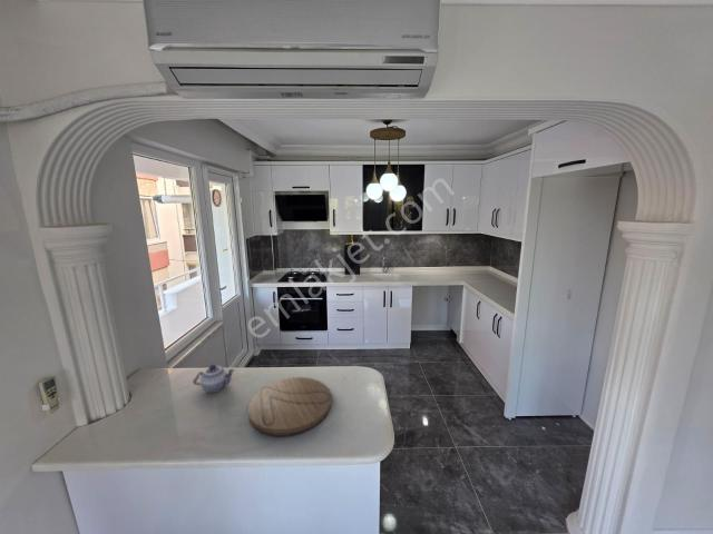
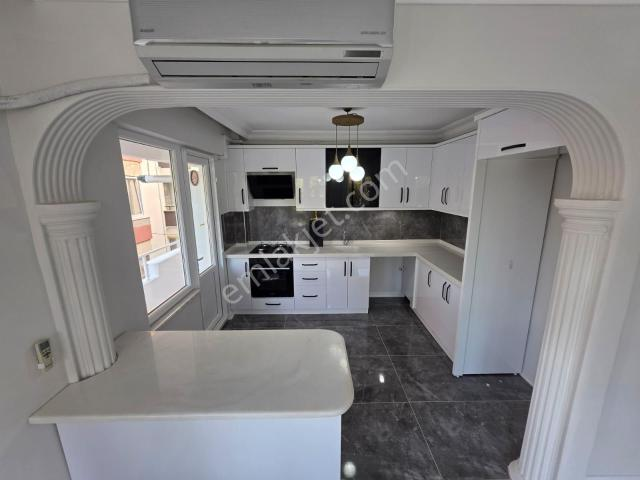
- teapot [192,364,236,394]
- cutting board [247,376,333,437]
